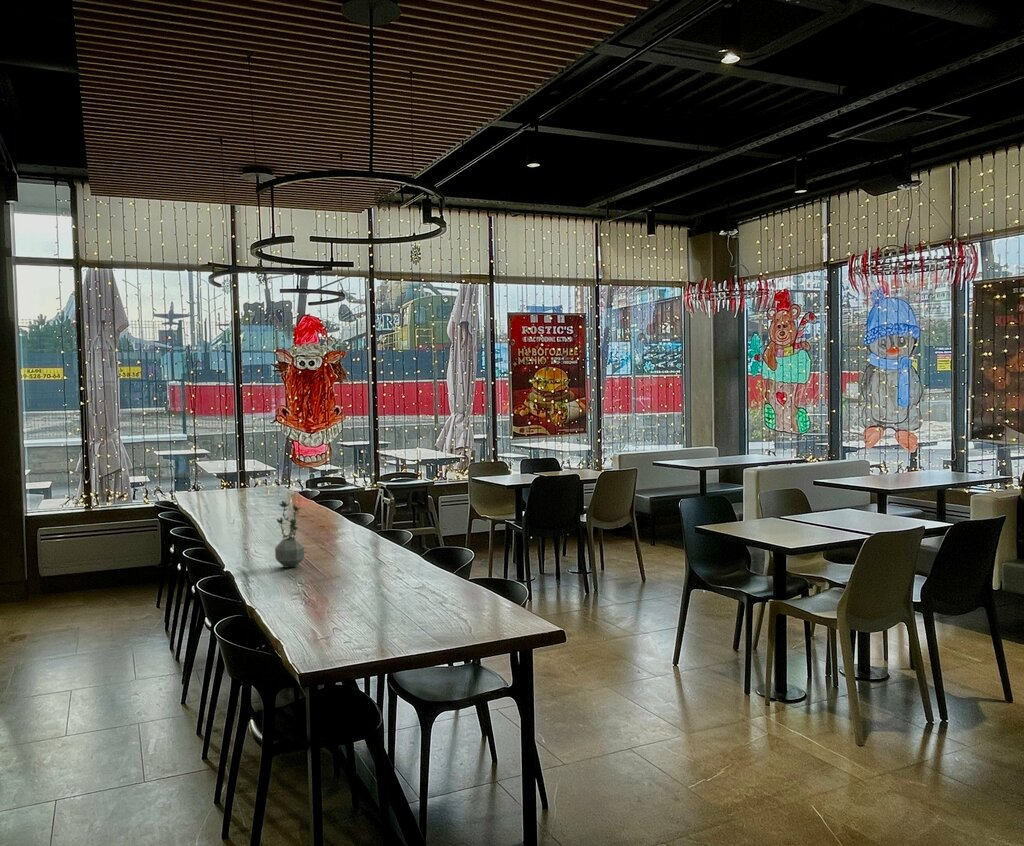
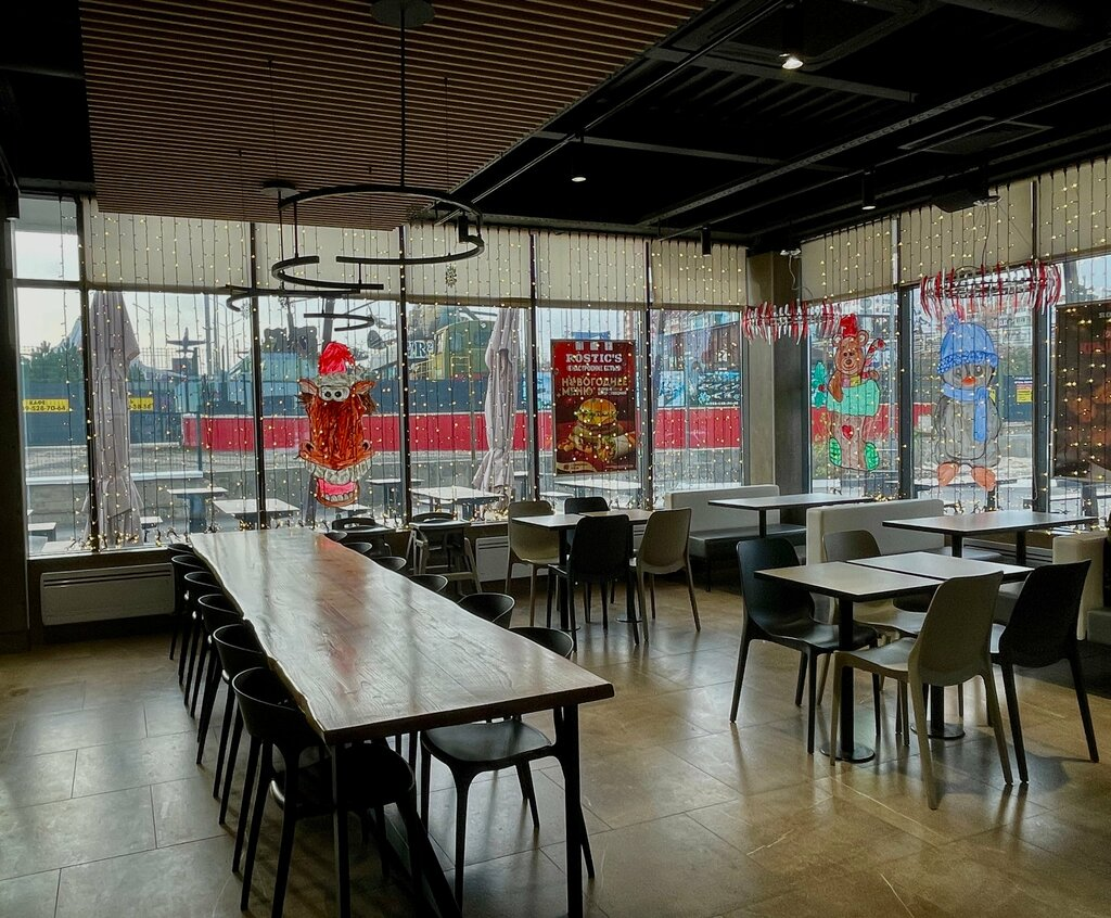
- potted plant [274,499,305,569]
